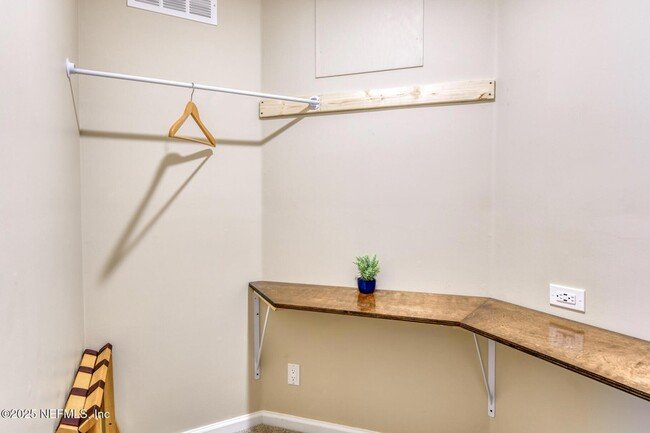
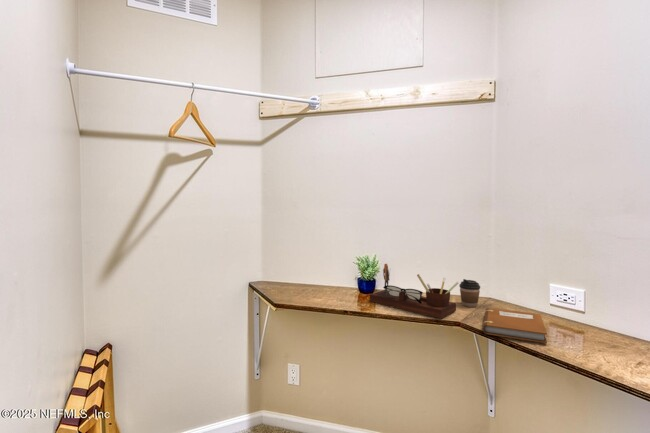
+ desk organizer [369,263,460,319]
+ notebook [482,307,548,344]
+ coffee cup [458,278,481,308]
